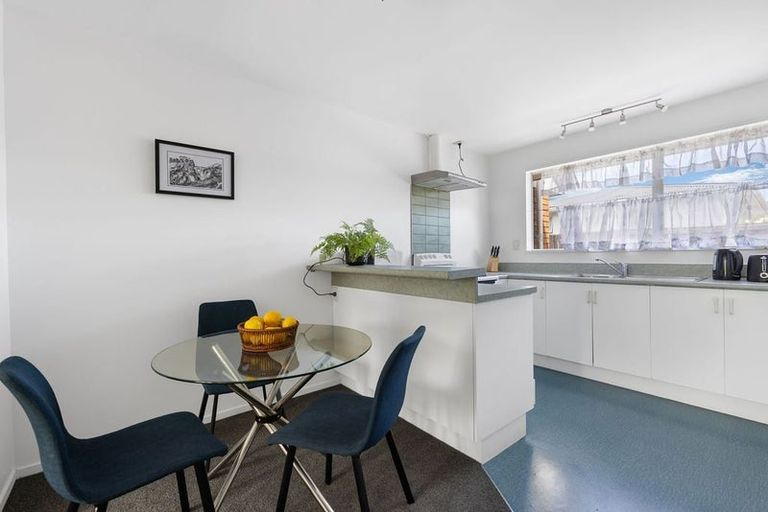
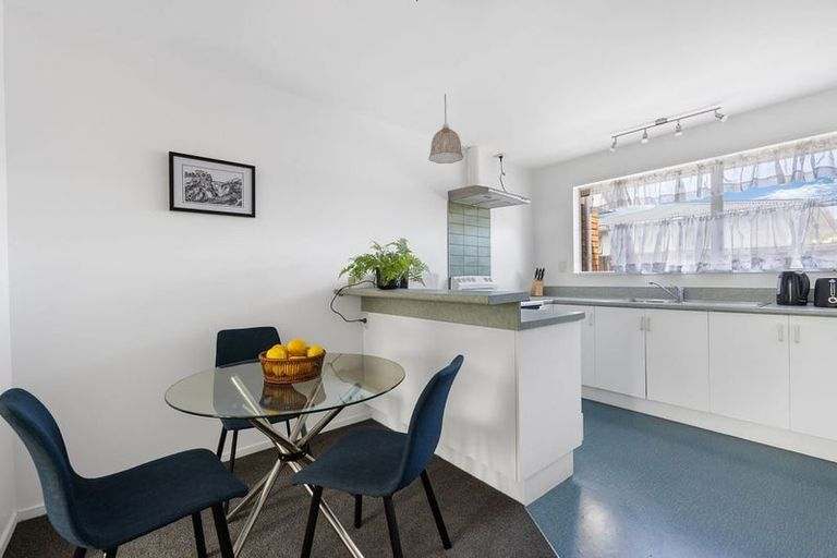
+ pendant lamp [428,93,464,165]
